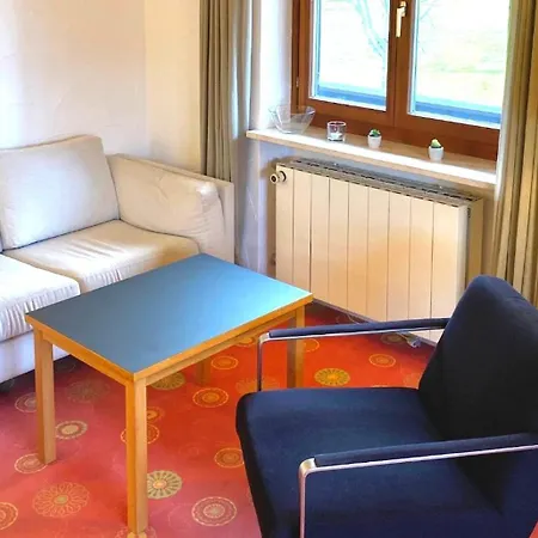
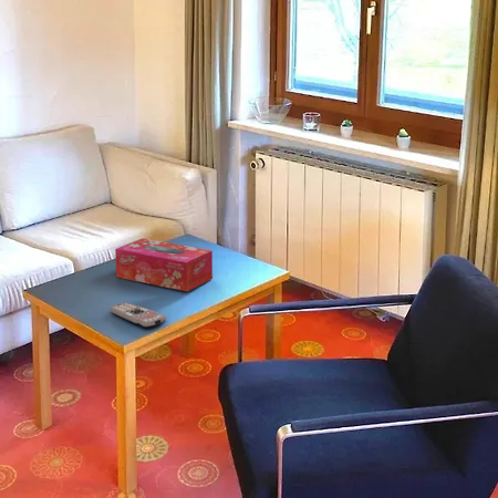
+ remote control [110,301,167,329]
+ tissue box [114,238,214,292]
